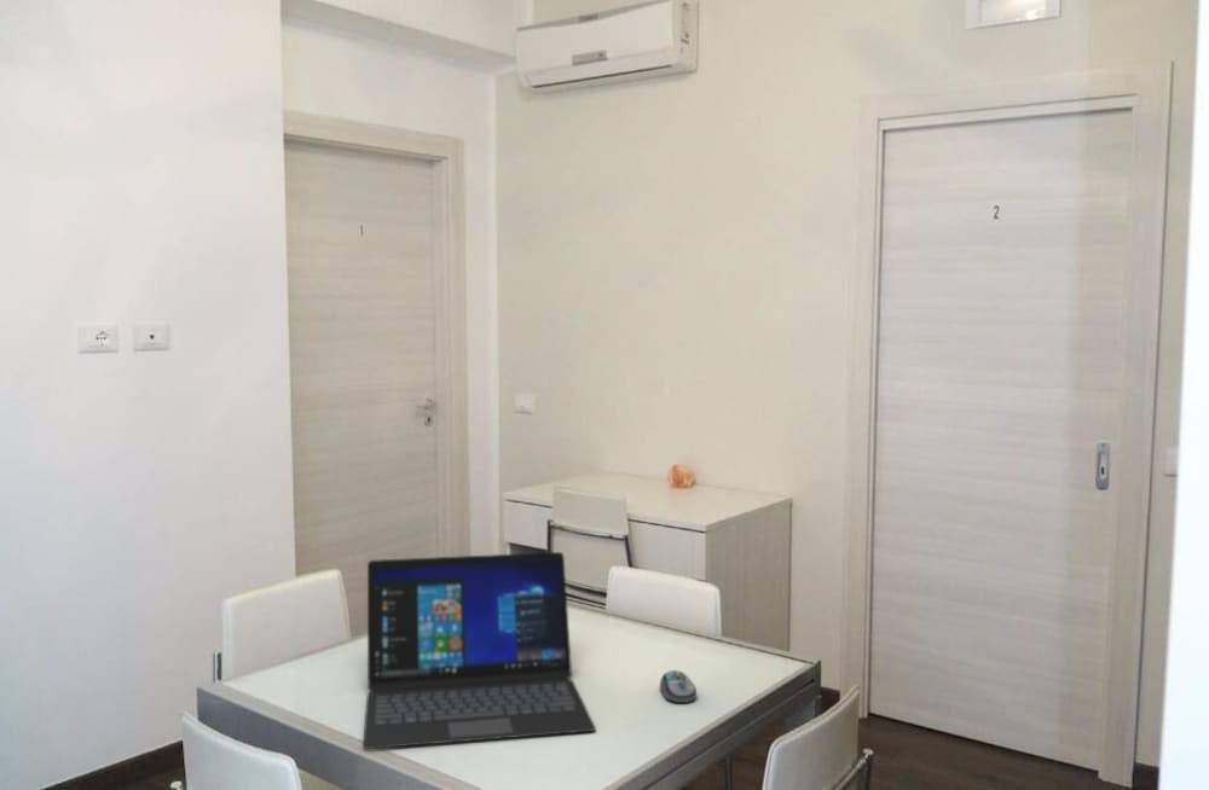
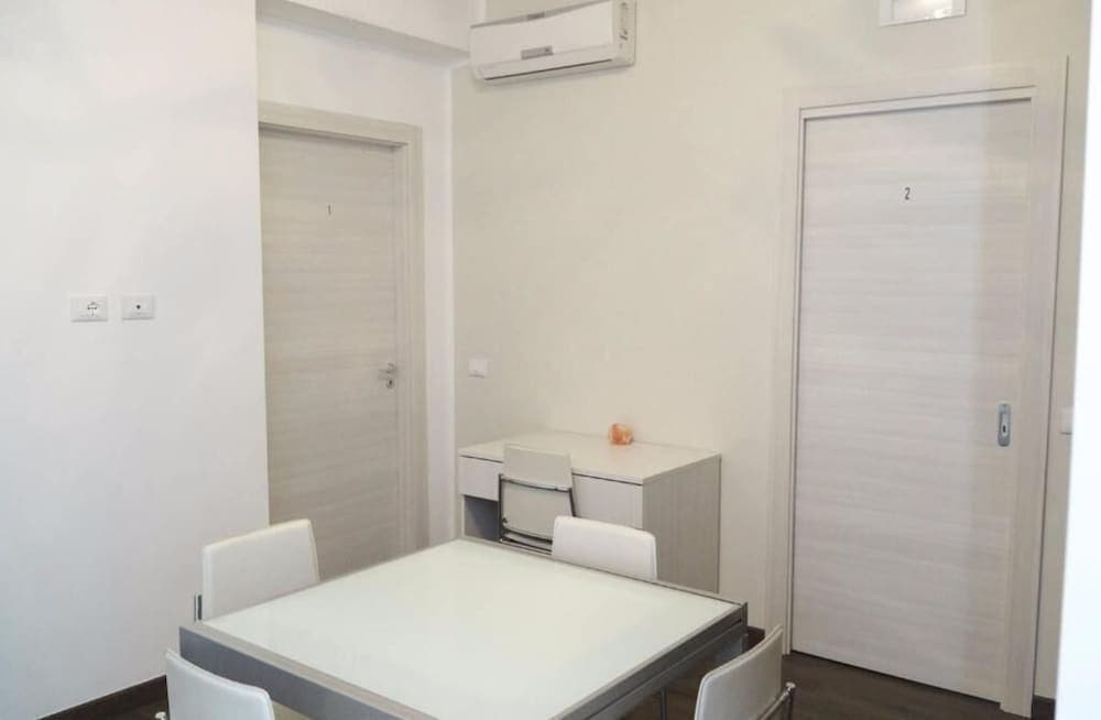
- laptop [361,551,597,750]
- computer mouse [659,669,698,704]
